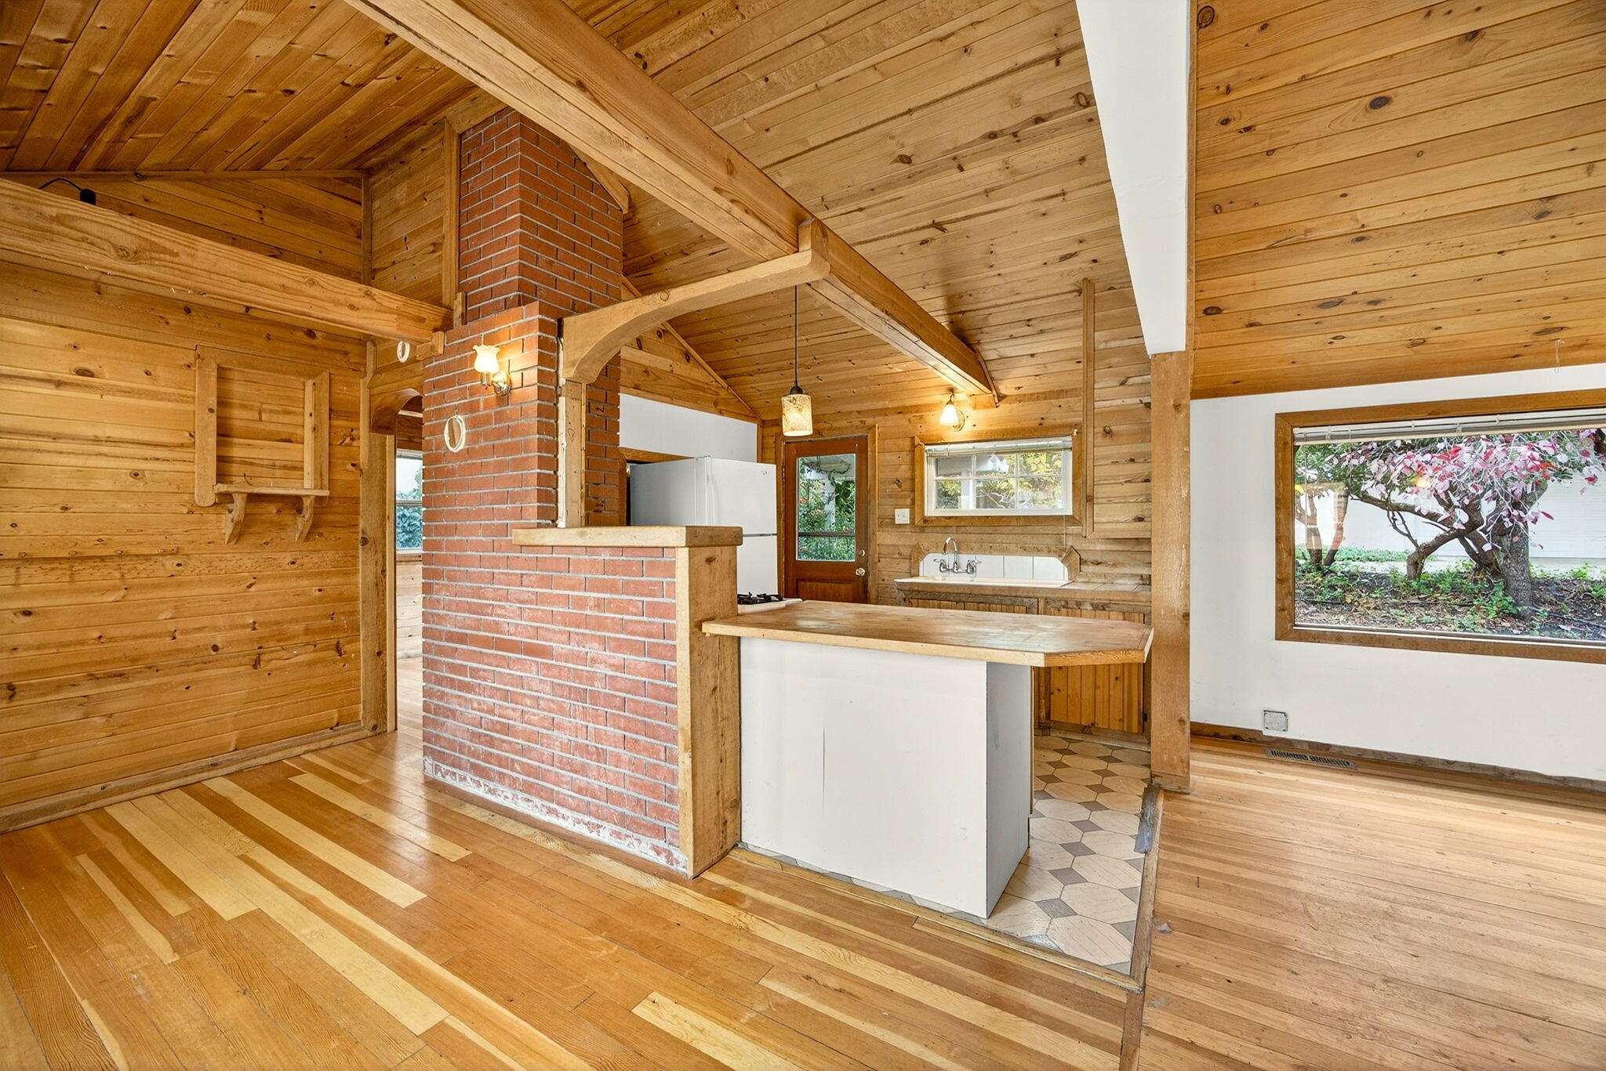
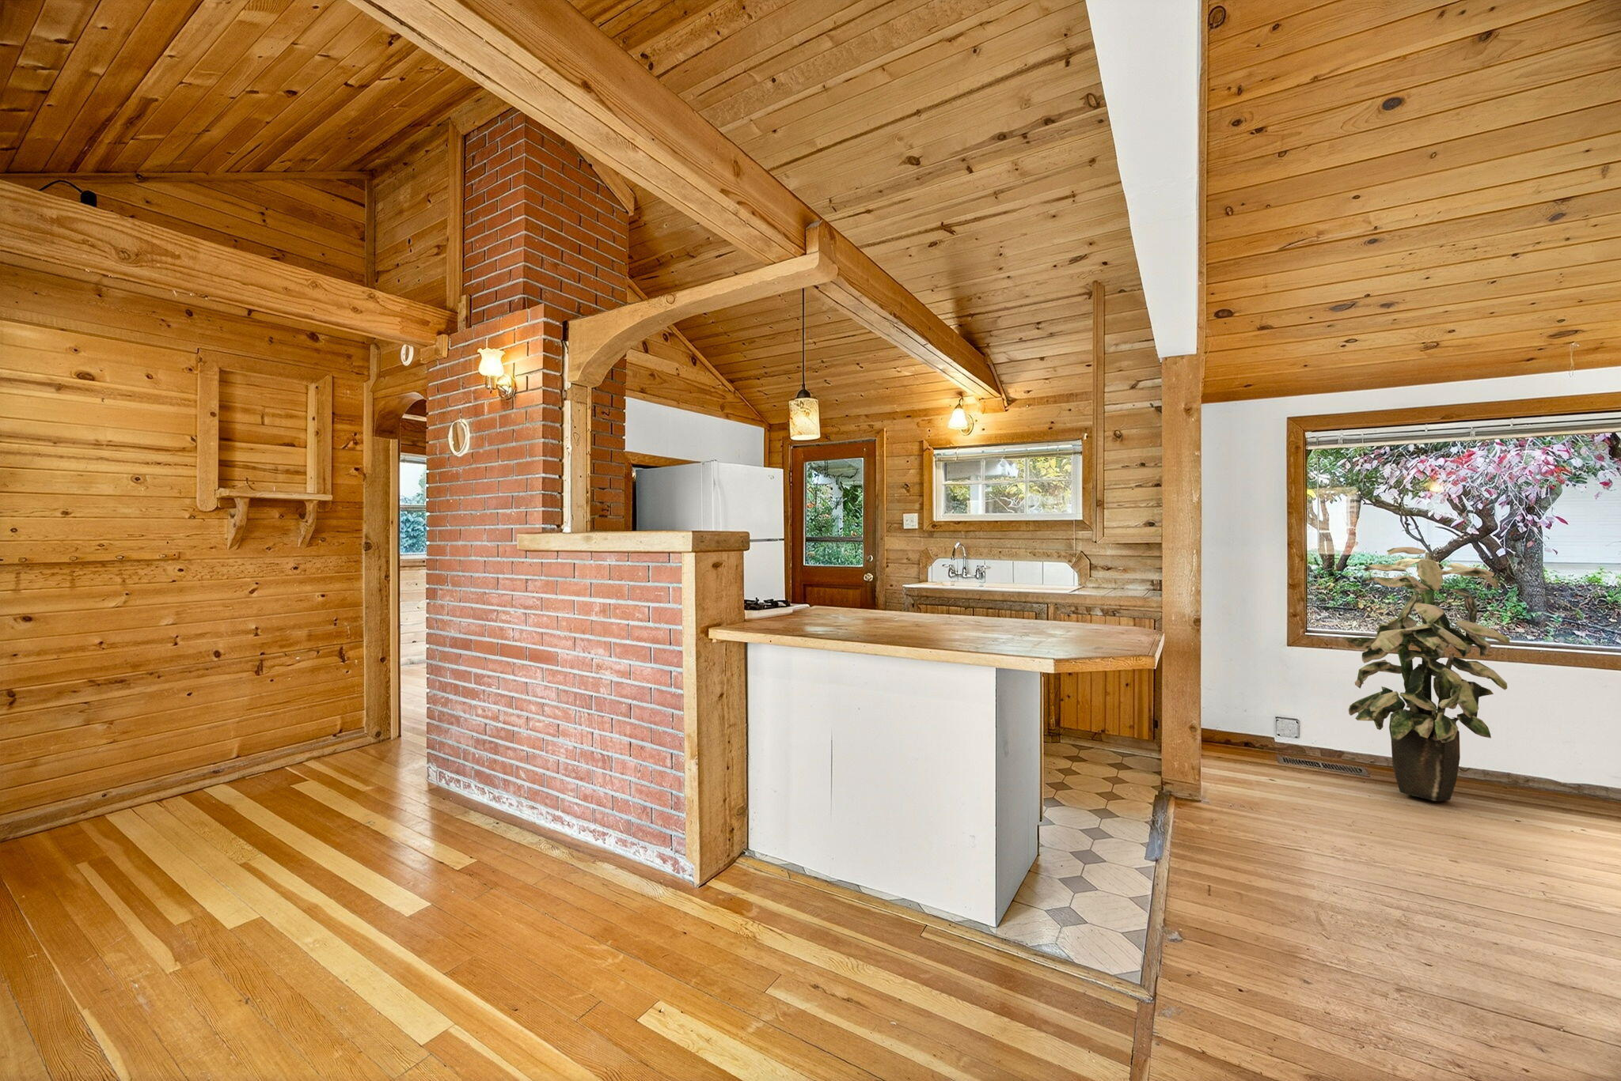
+ indoor plant [1342,547,1511,802]
